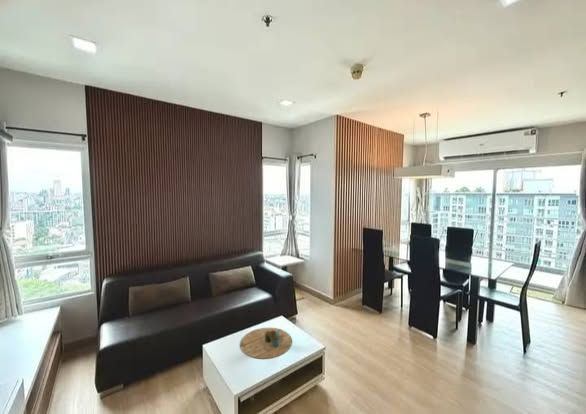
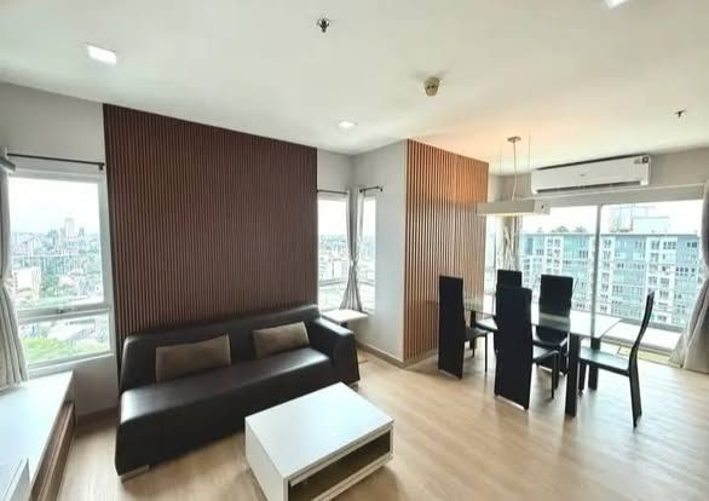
- decorative tray [239,327,293,360]
